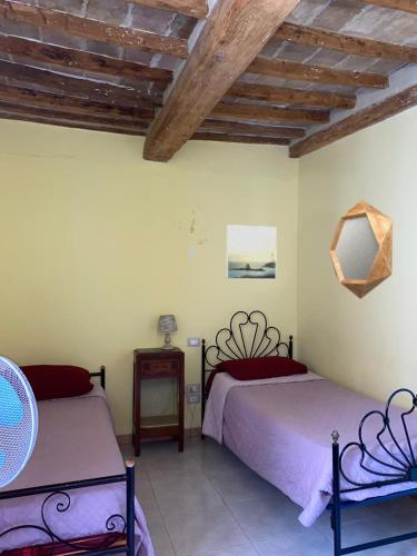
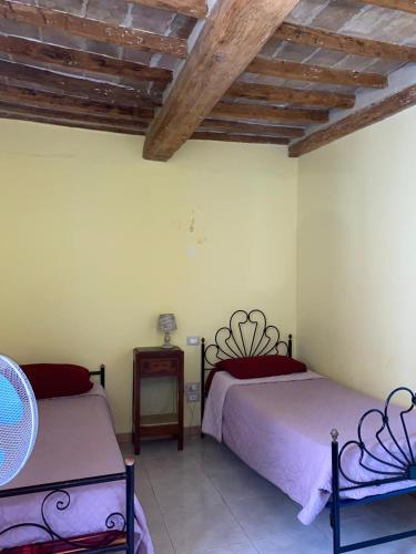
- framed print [225,224,278,280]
- home mirror [328,198,394,300]
